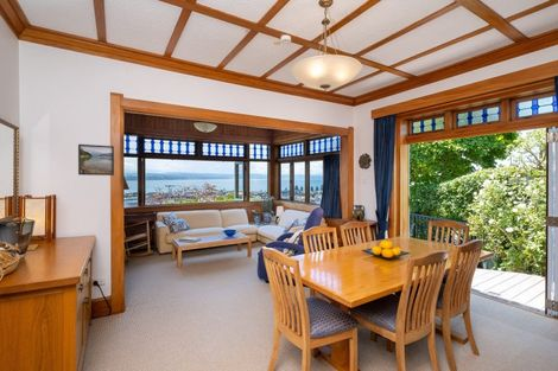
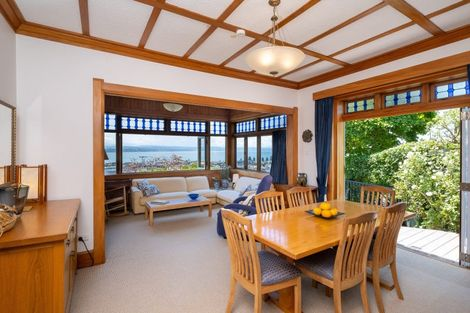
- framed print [77,143,115,177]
